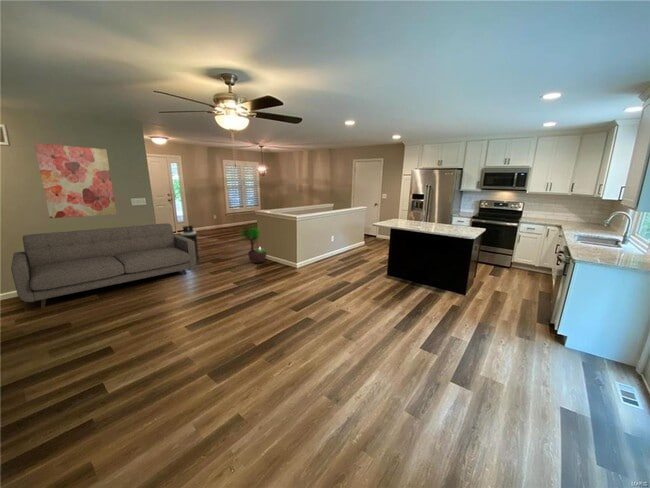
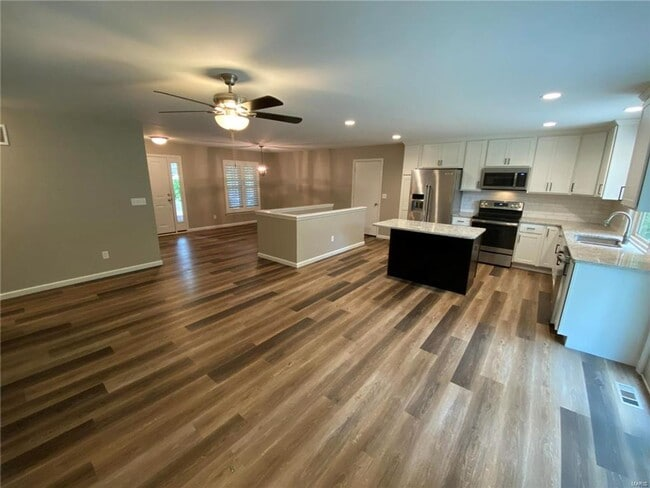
- potted tree [237,223,268,264]
- wall art [33,142,117,219]
- trash can [179,224,200,263]
- sofa [10,222,197,309]
